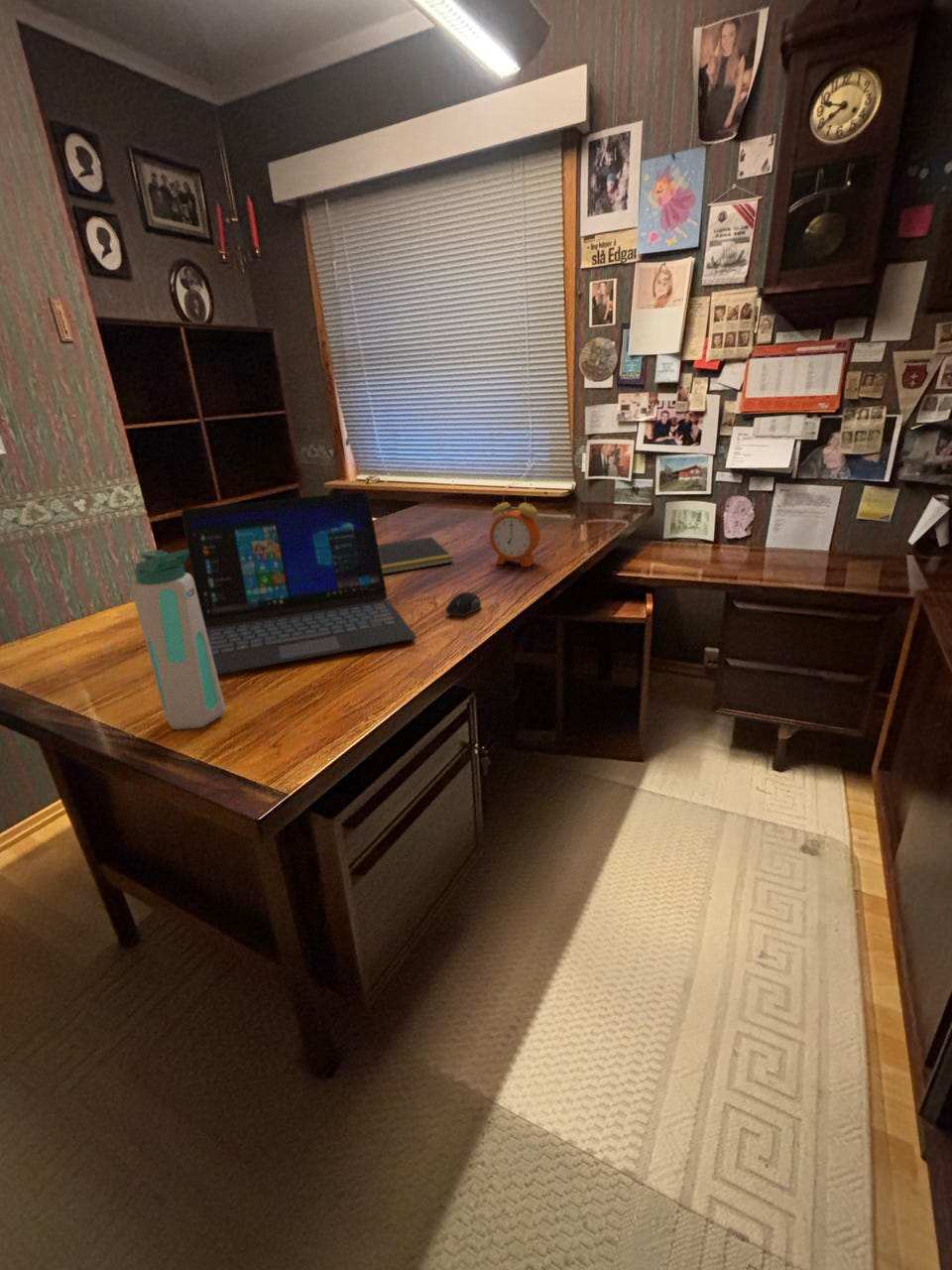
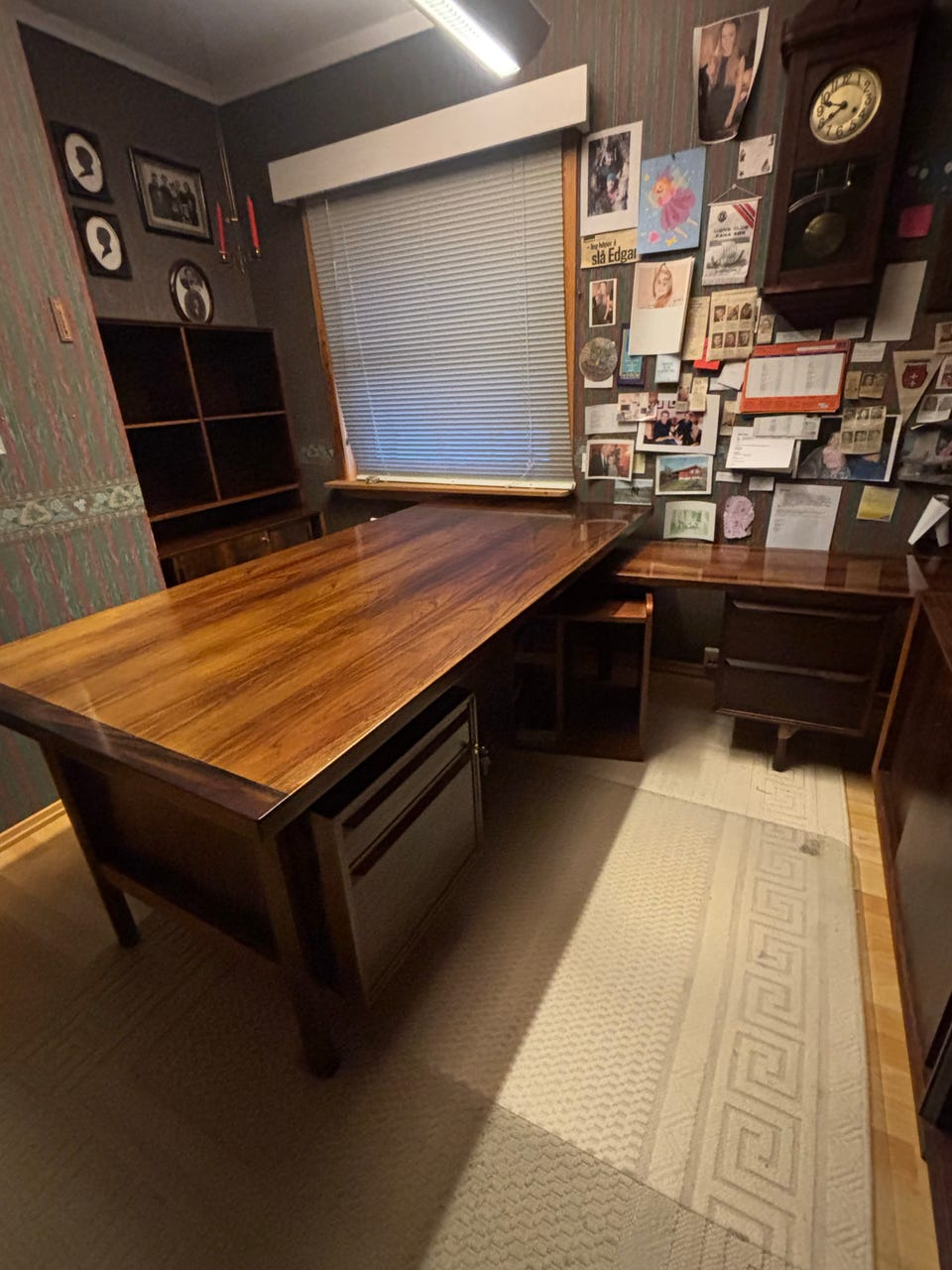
- water bottle [130,549,226,730]
- notepad [378,536,455,575]
- alarm clock [489,491,541,568]
- computer mouse [445,591,482,617]
- laptop [180,490,417,676]
